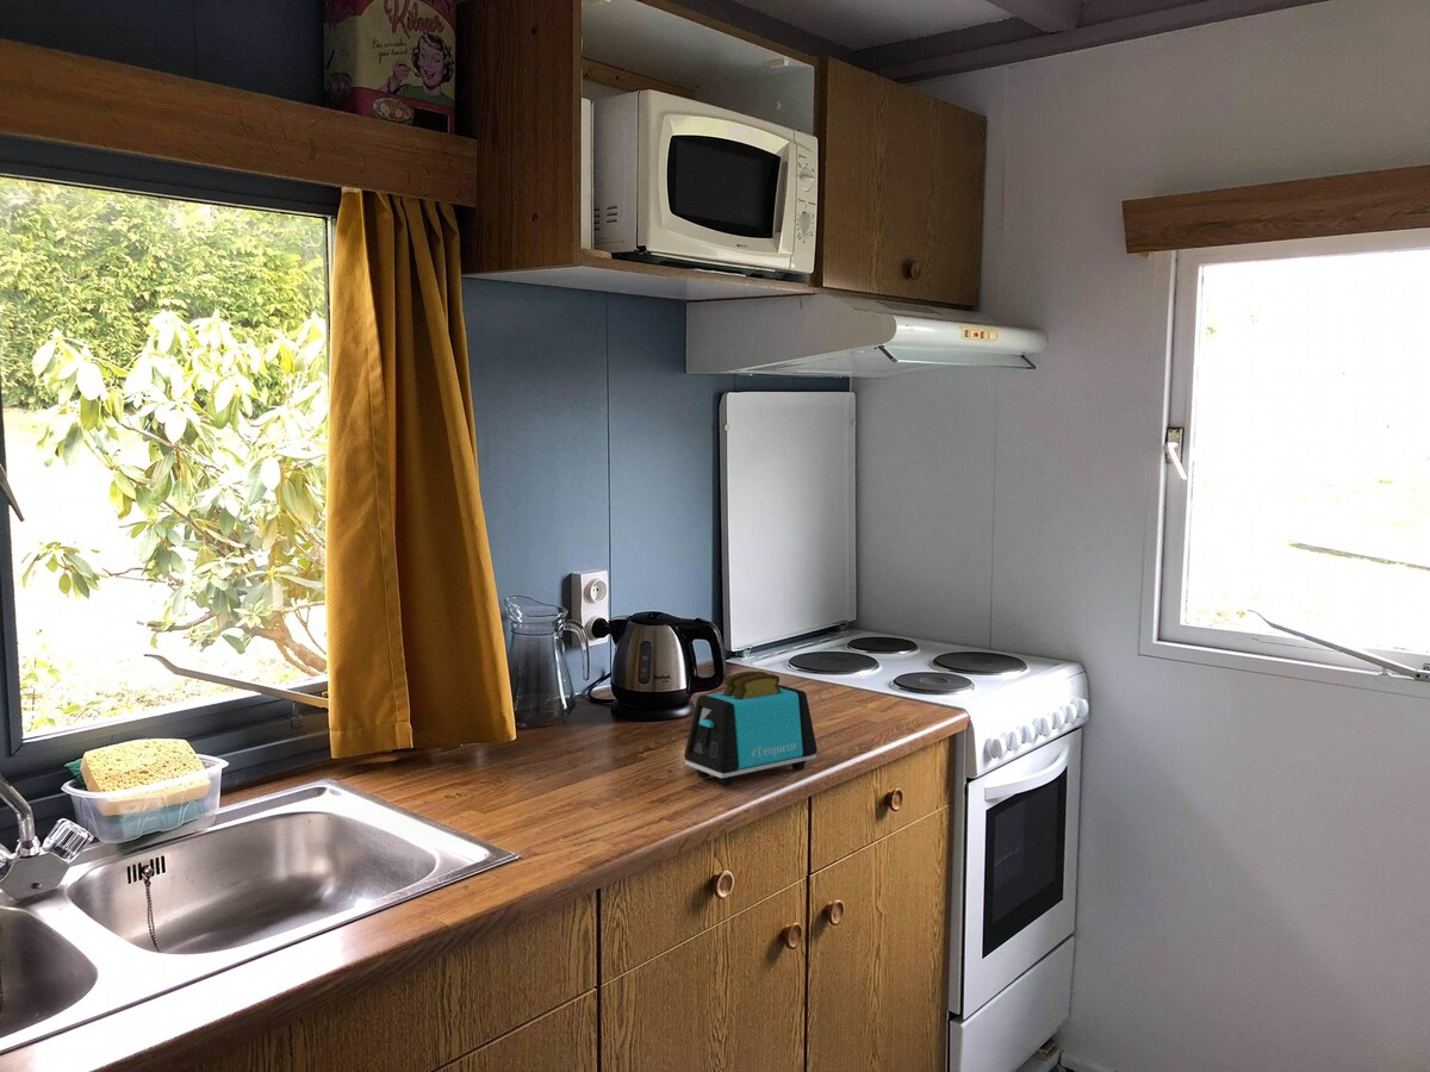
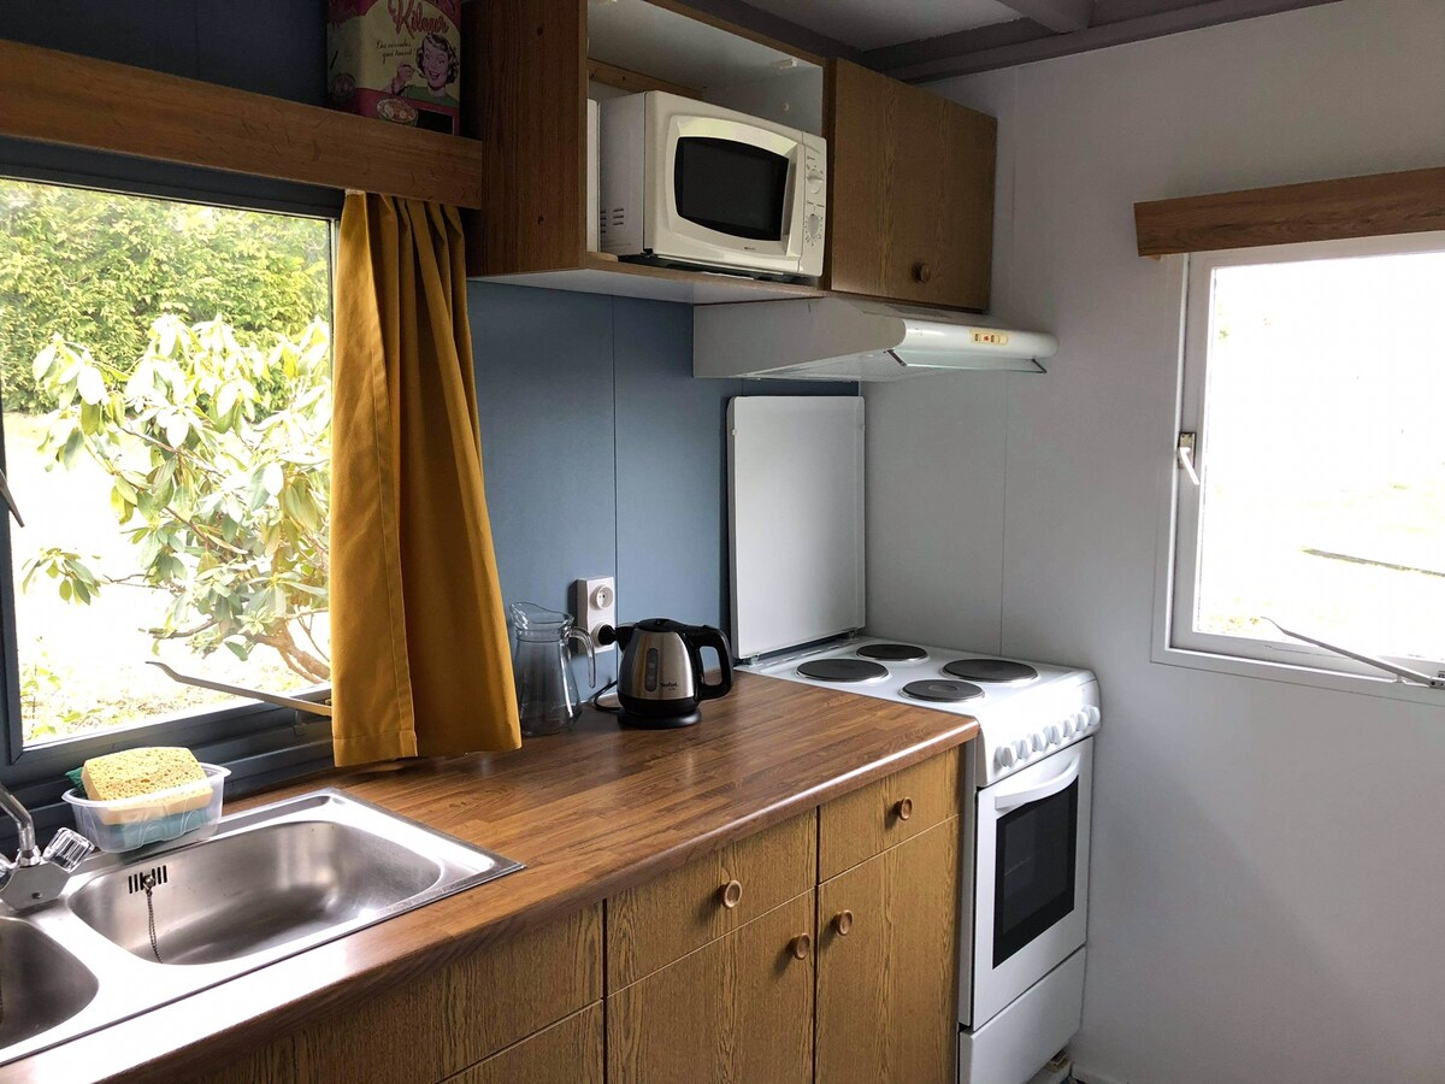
- toaster [684,669,819,787]
